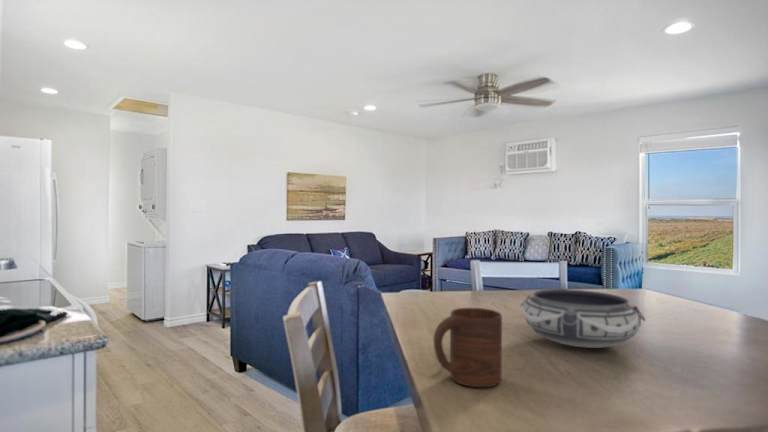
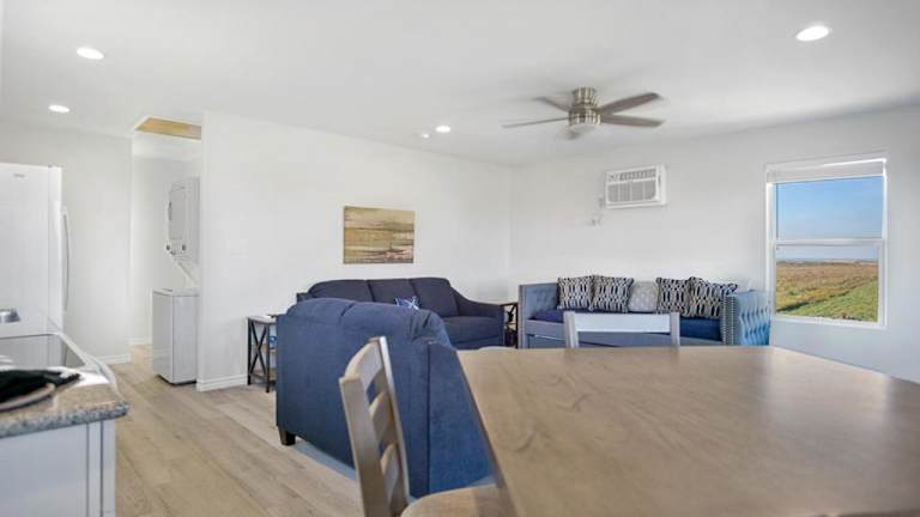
- cup [433,307,503,388]
- bowl [519,288,647,349]
